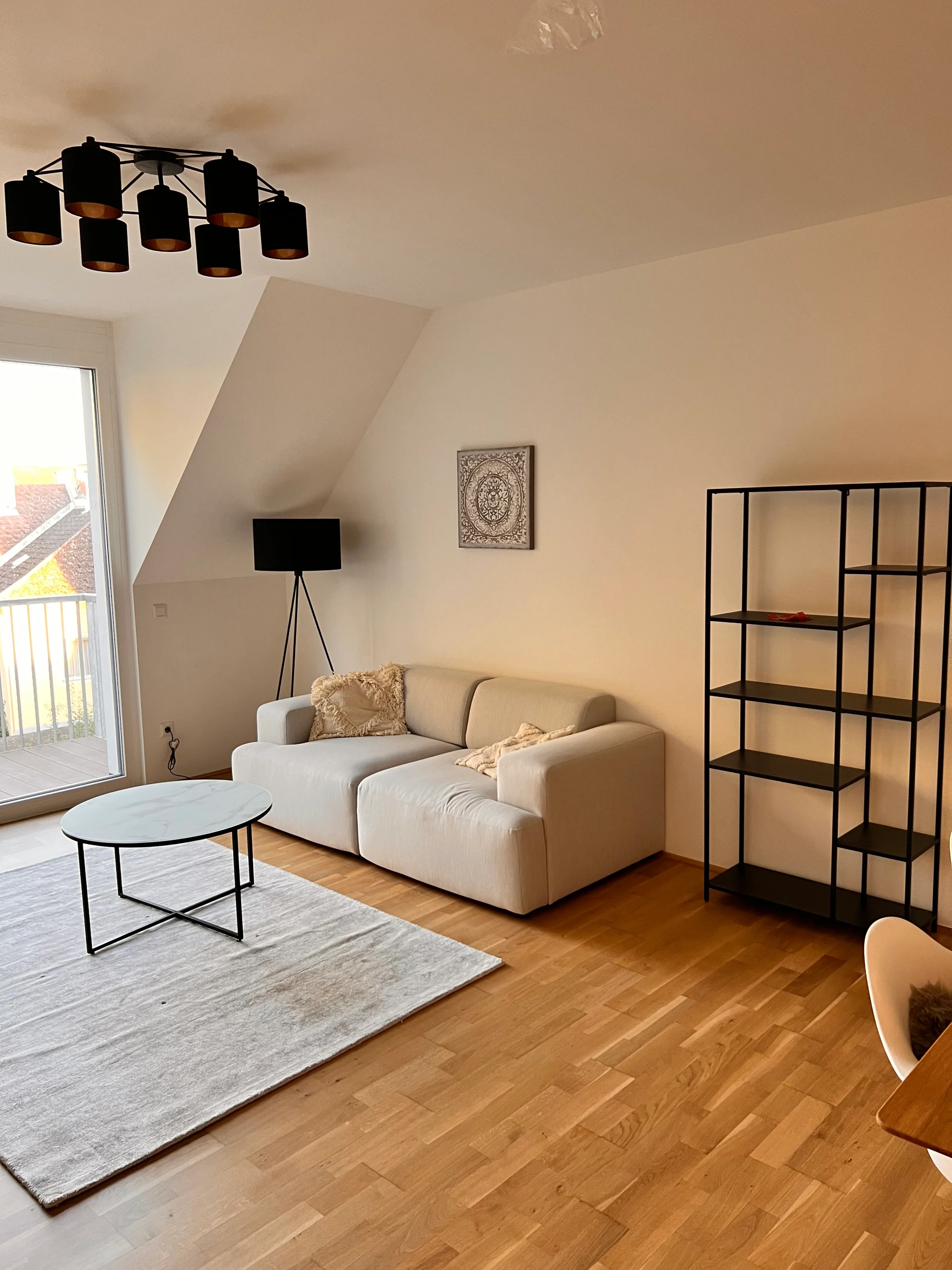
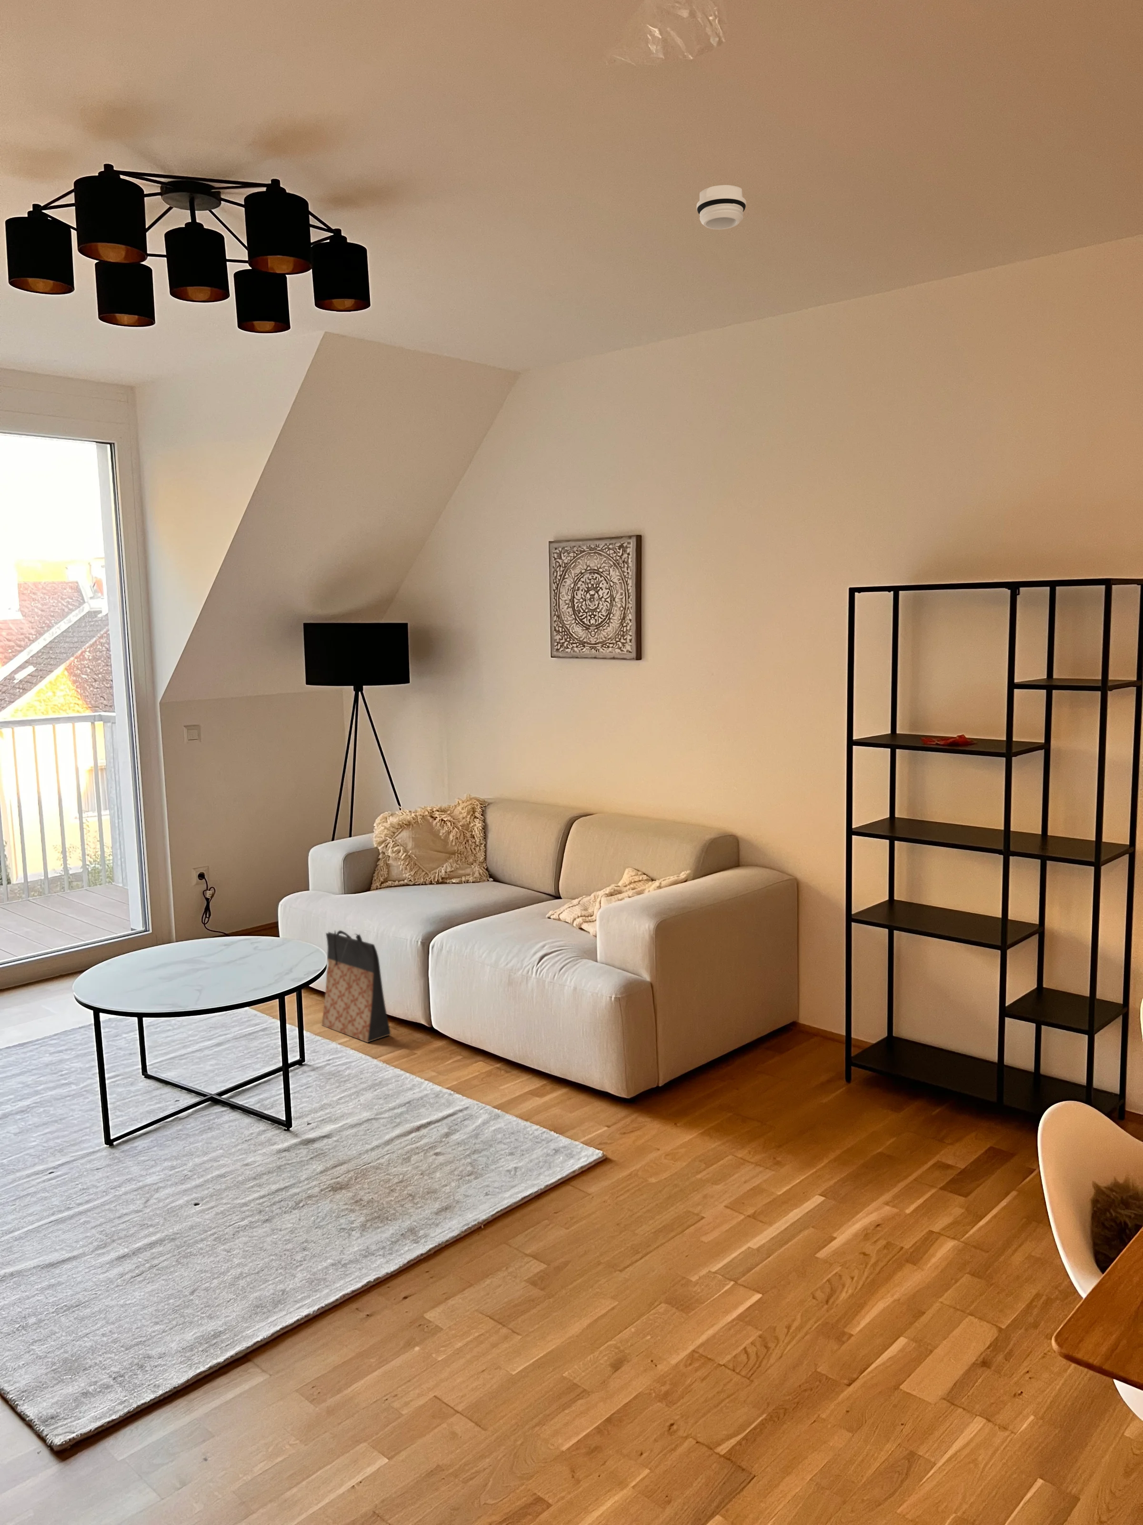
+ smoke detector [696,185,747,229]
+ bag [321,929,391,1043]
